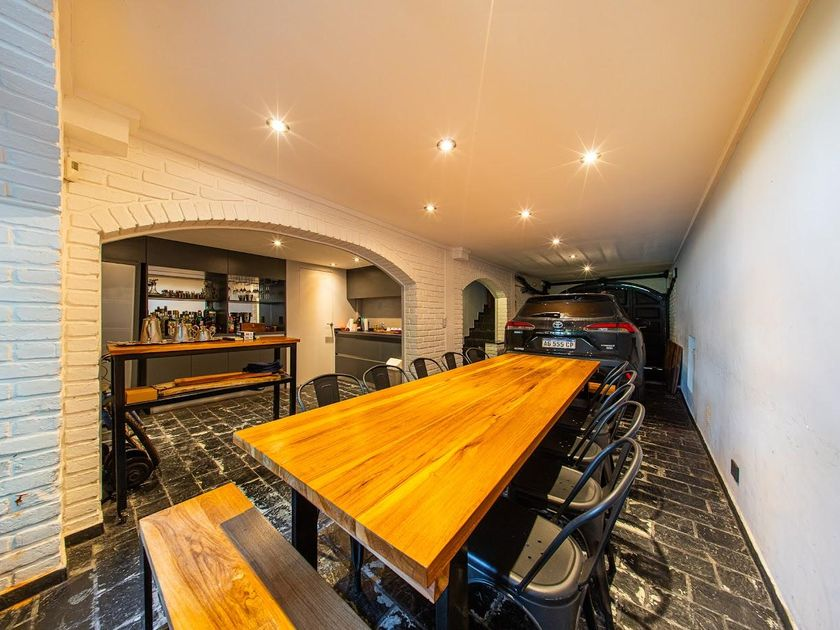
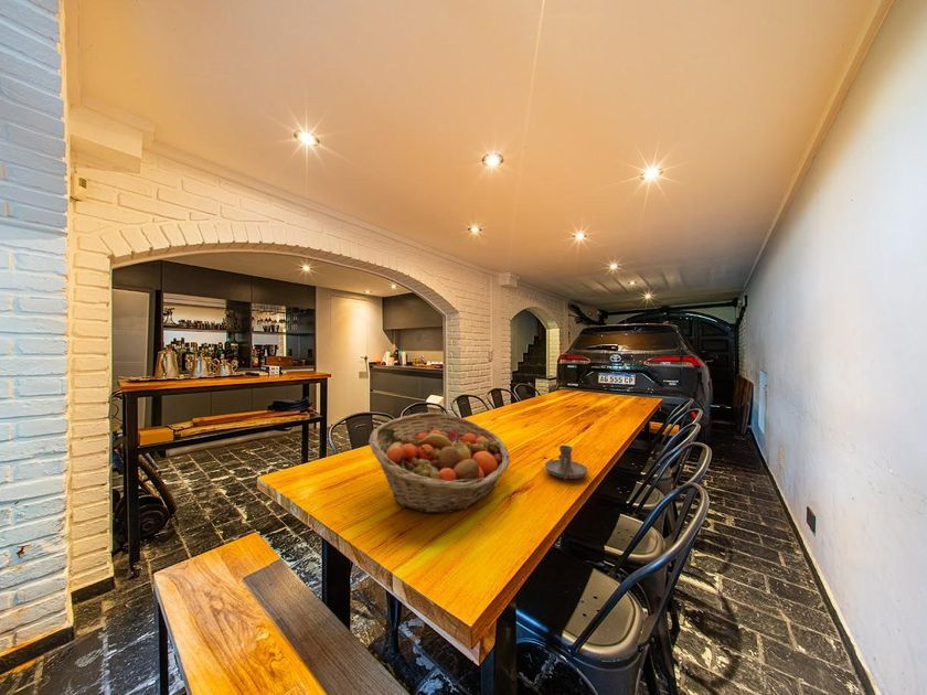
+ fruit basket [367,411,511,514]
+ candle holder [544,445,588,481]
